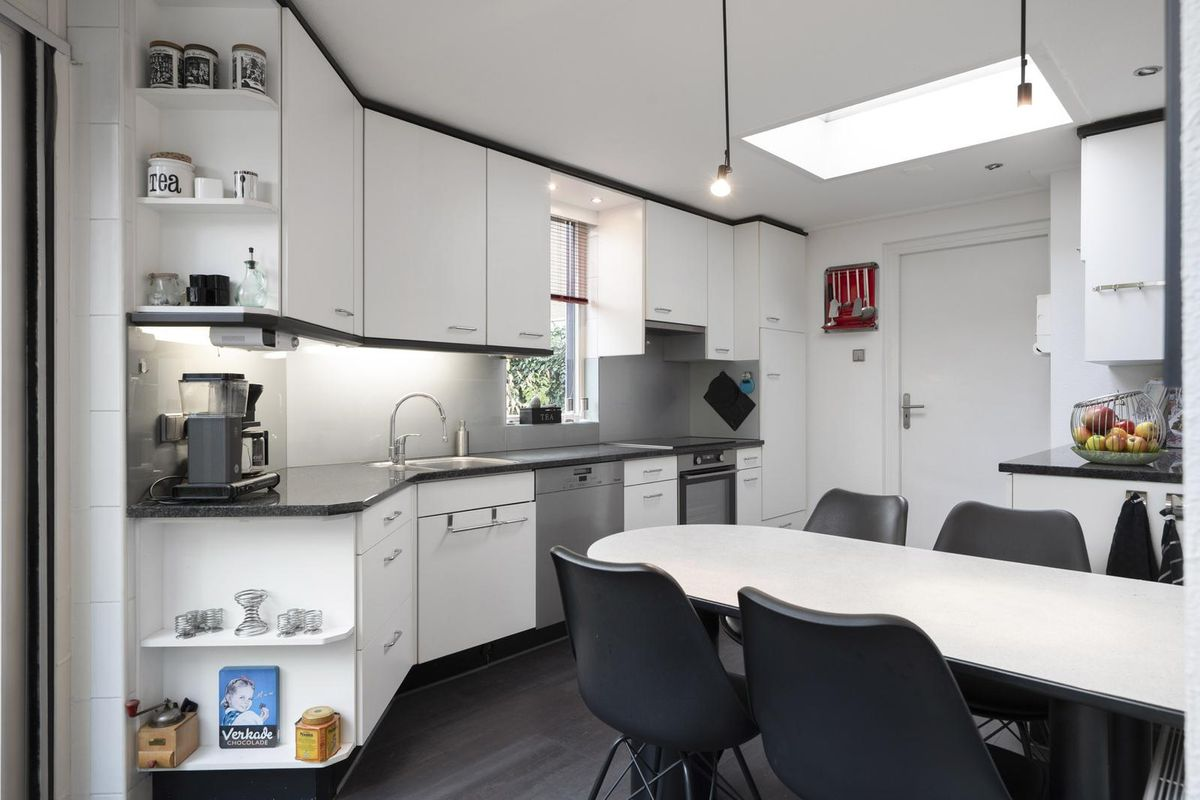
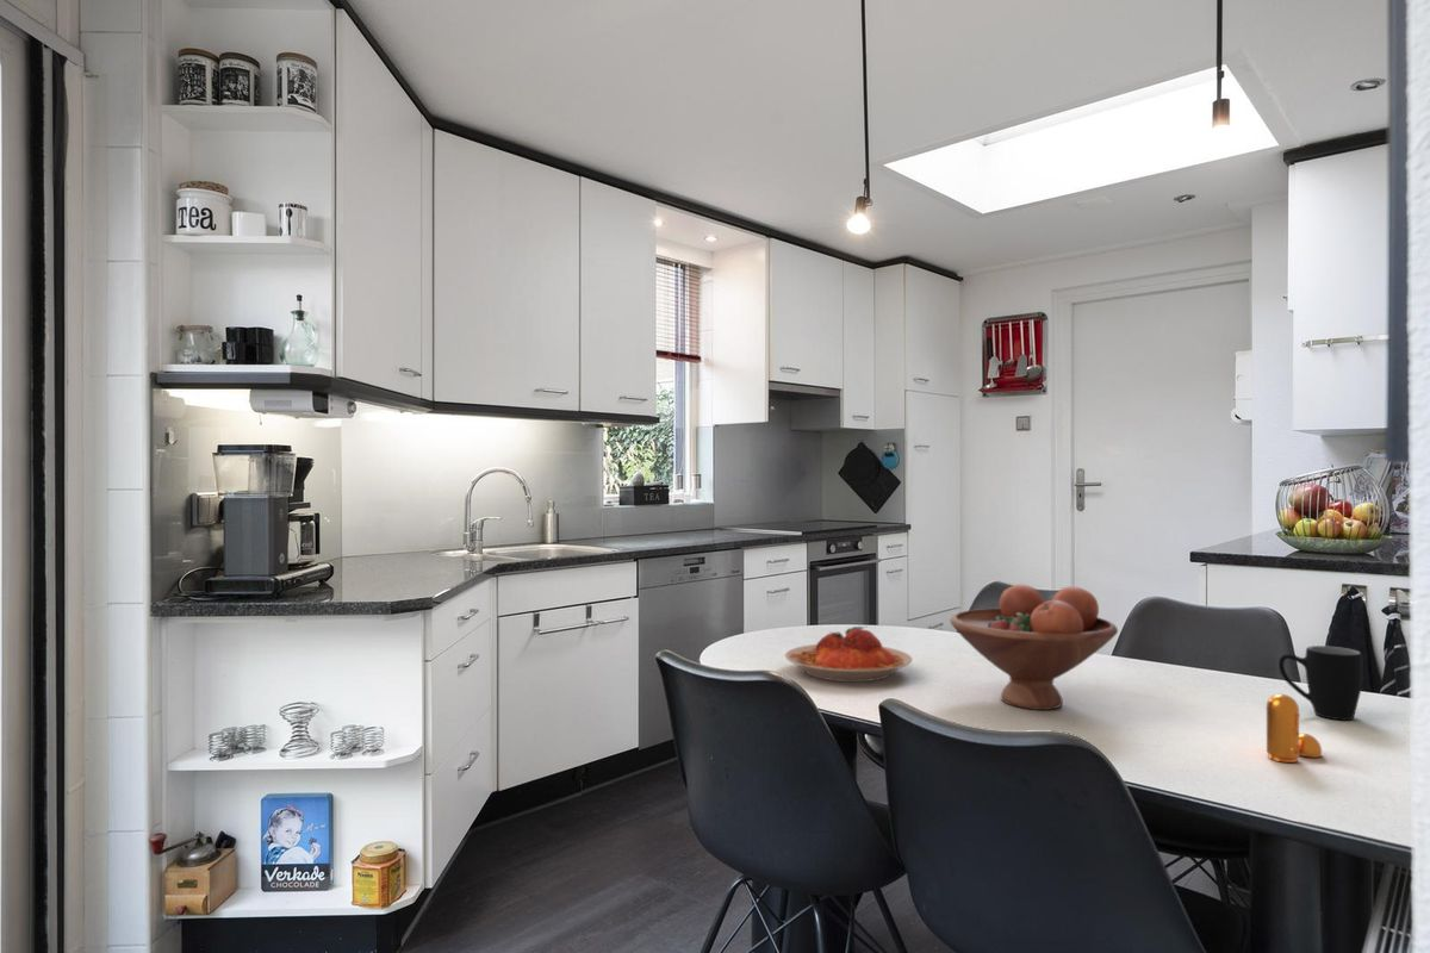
+ pepper shaker [1266,693,1323,764]
+ plate [784,624,913,683]
+ mug [1277,644,1363,721]
+ fruit bowl [949,583,1119,711]
